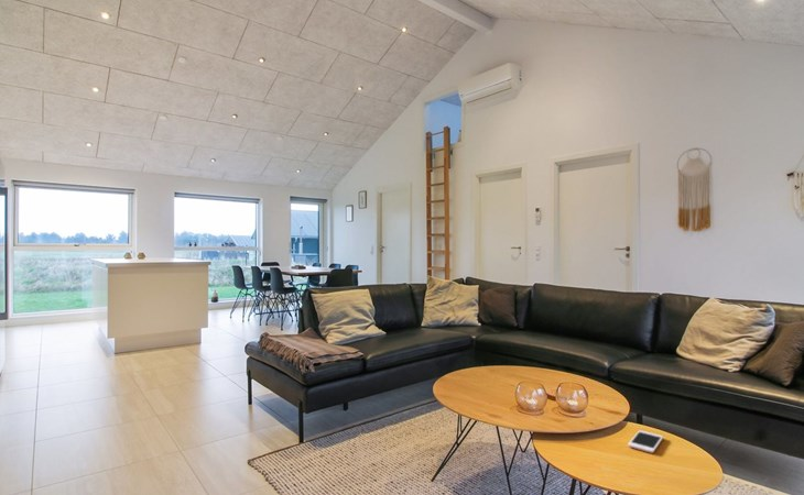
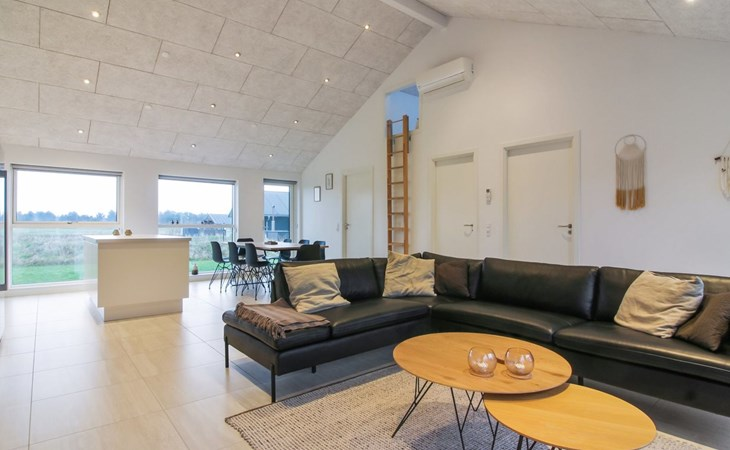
- cell phone [627,429,664,454]
